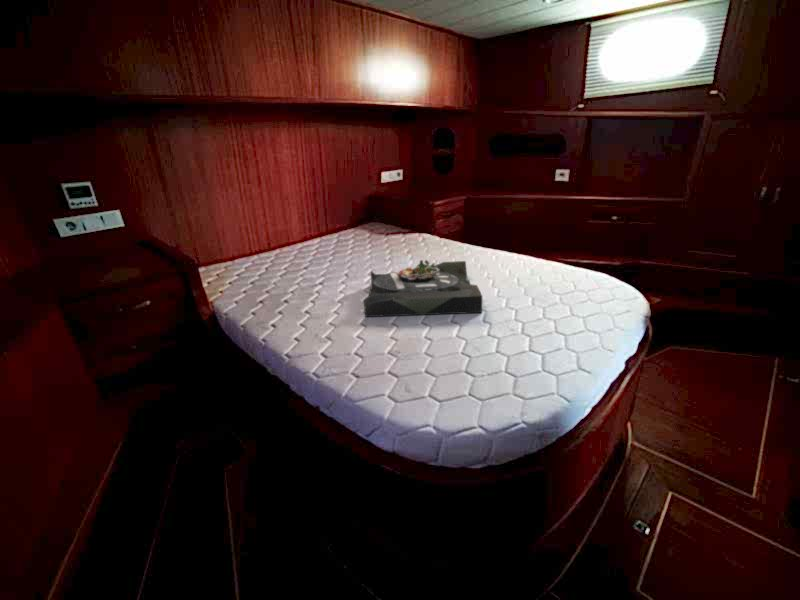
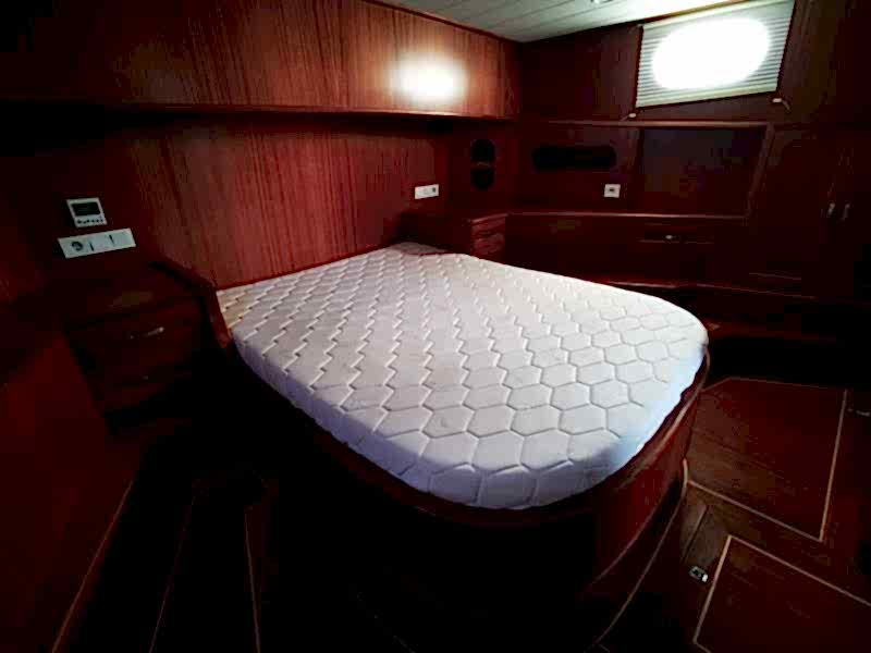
- serving tray [363,259,483,318]
